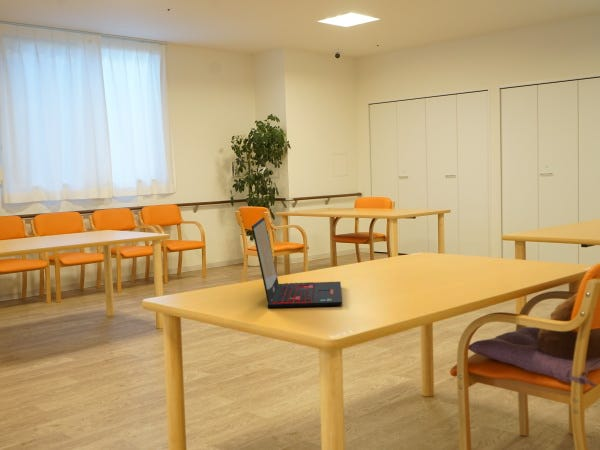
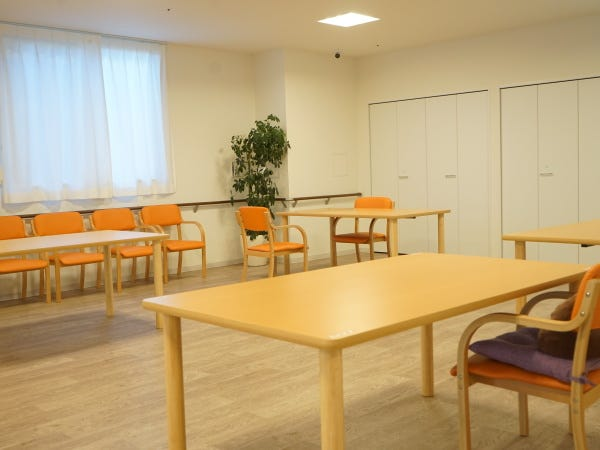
- laptop [251,216,343,309]
